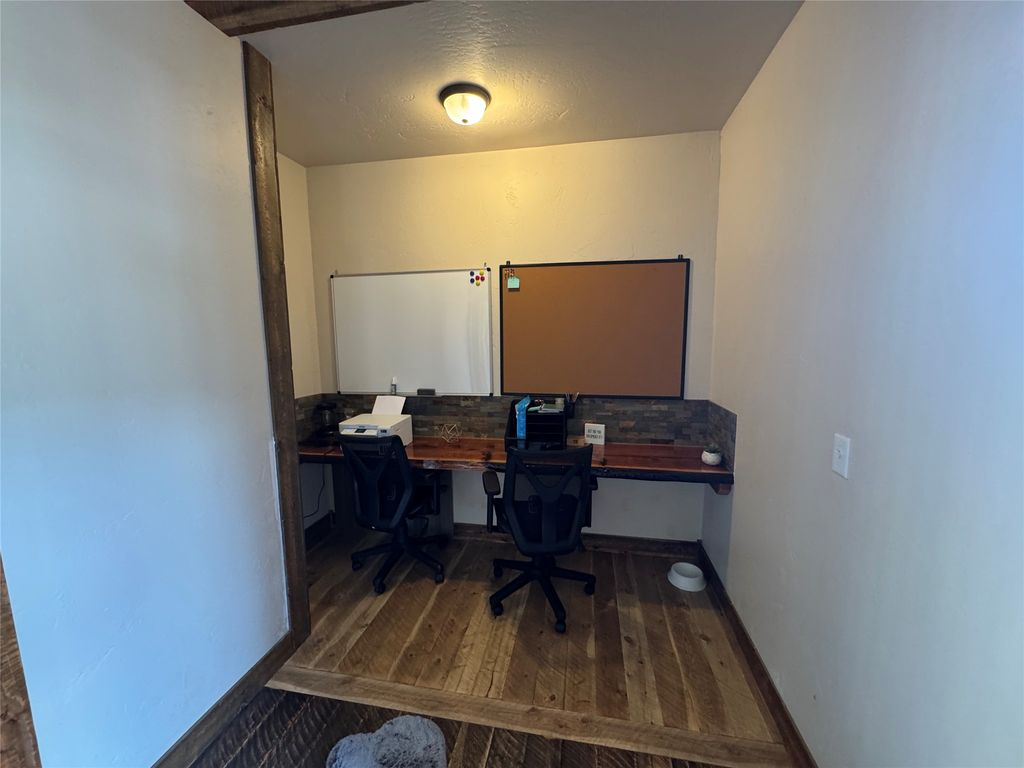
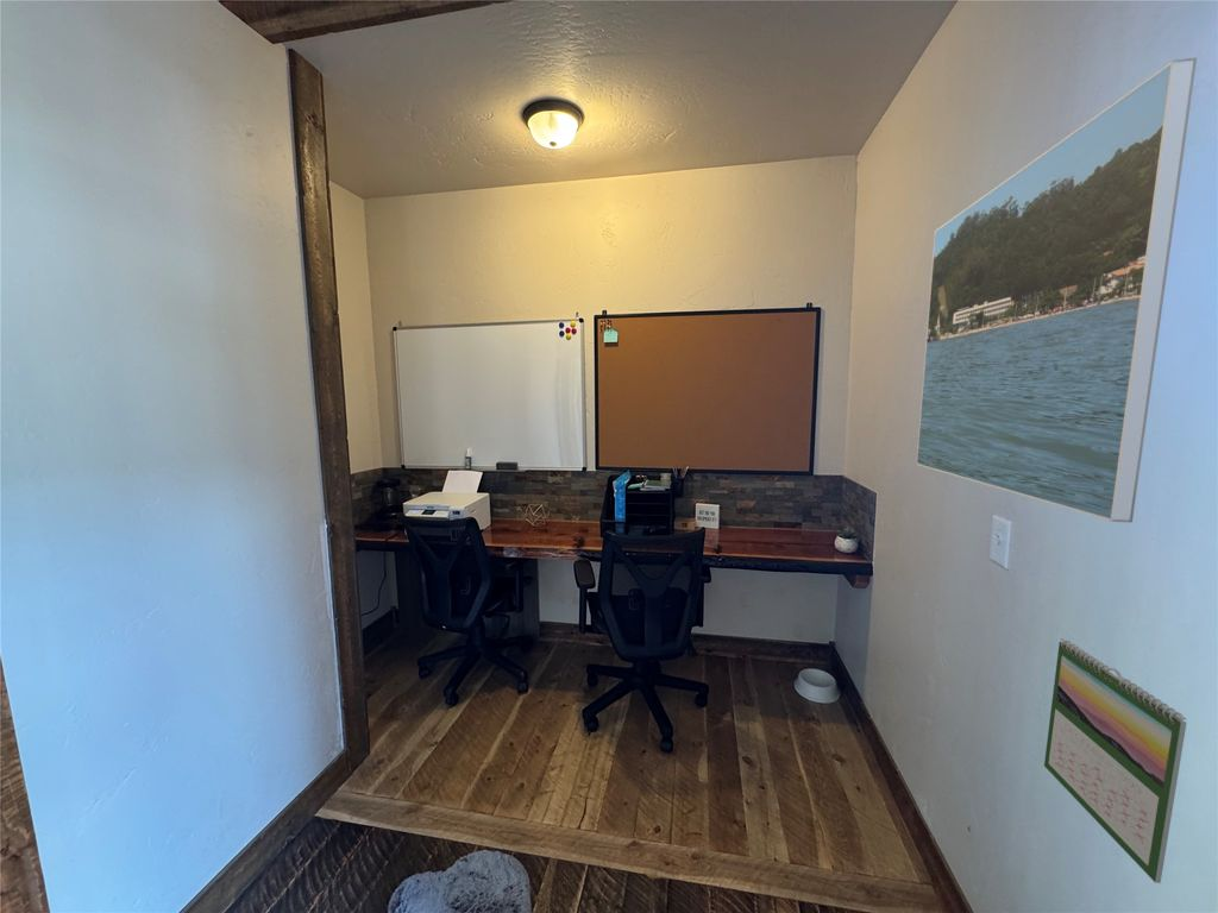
+ calendar [1043,637,1187,884]
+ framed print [915,56,1198,523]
